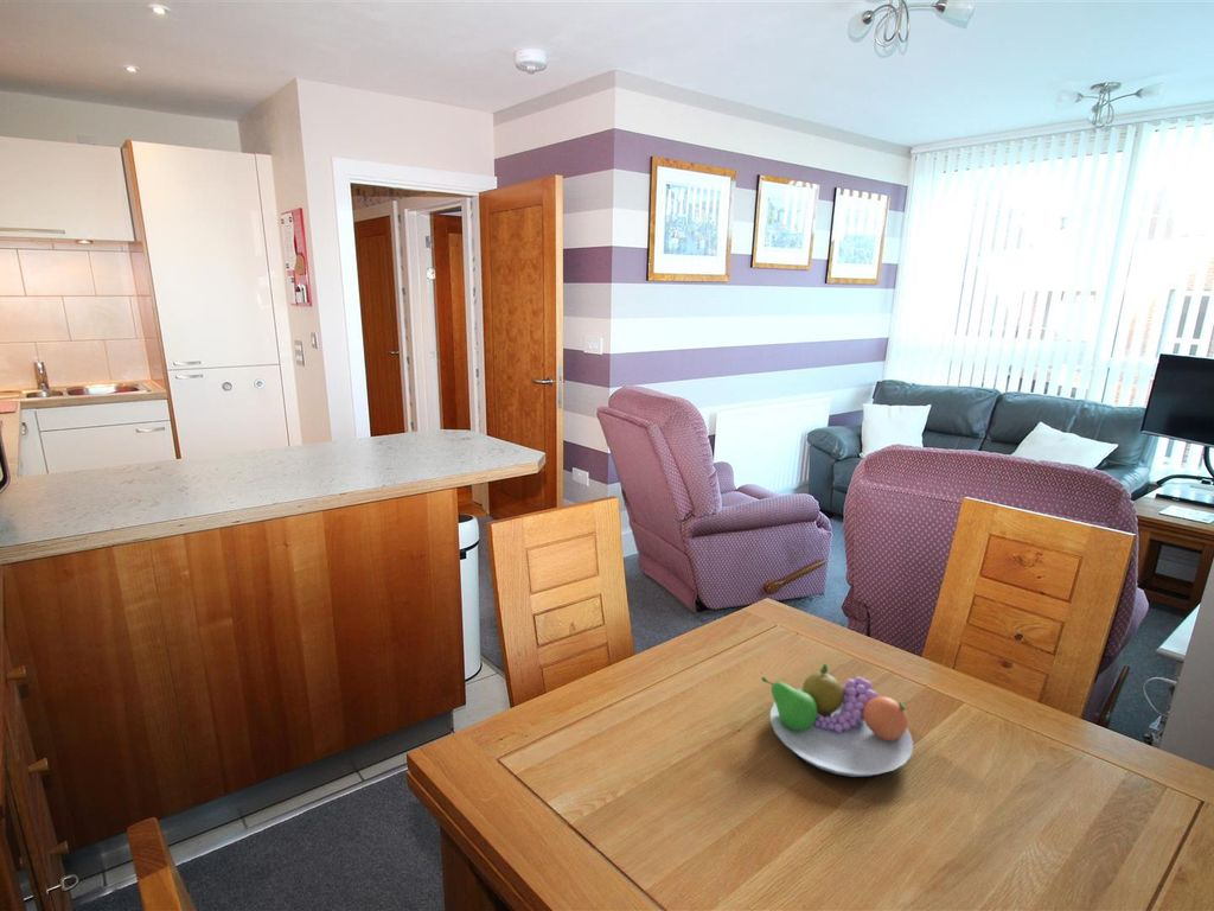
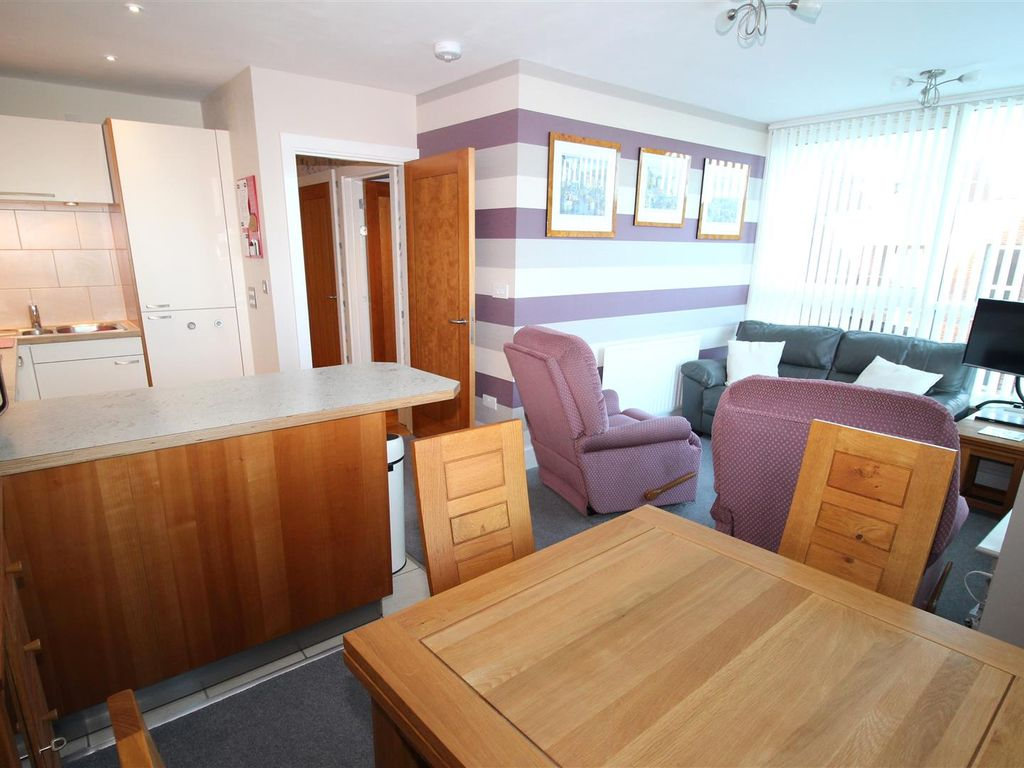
- fruit bowl [760,662,914,778]
